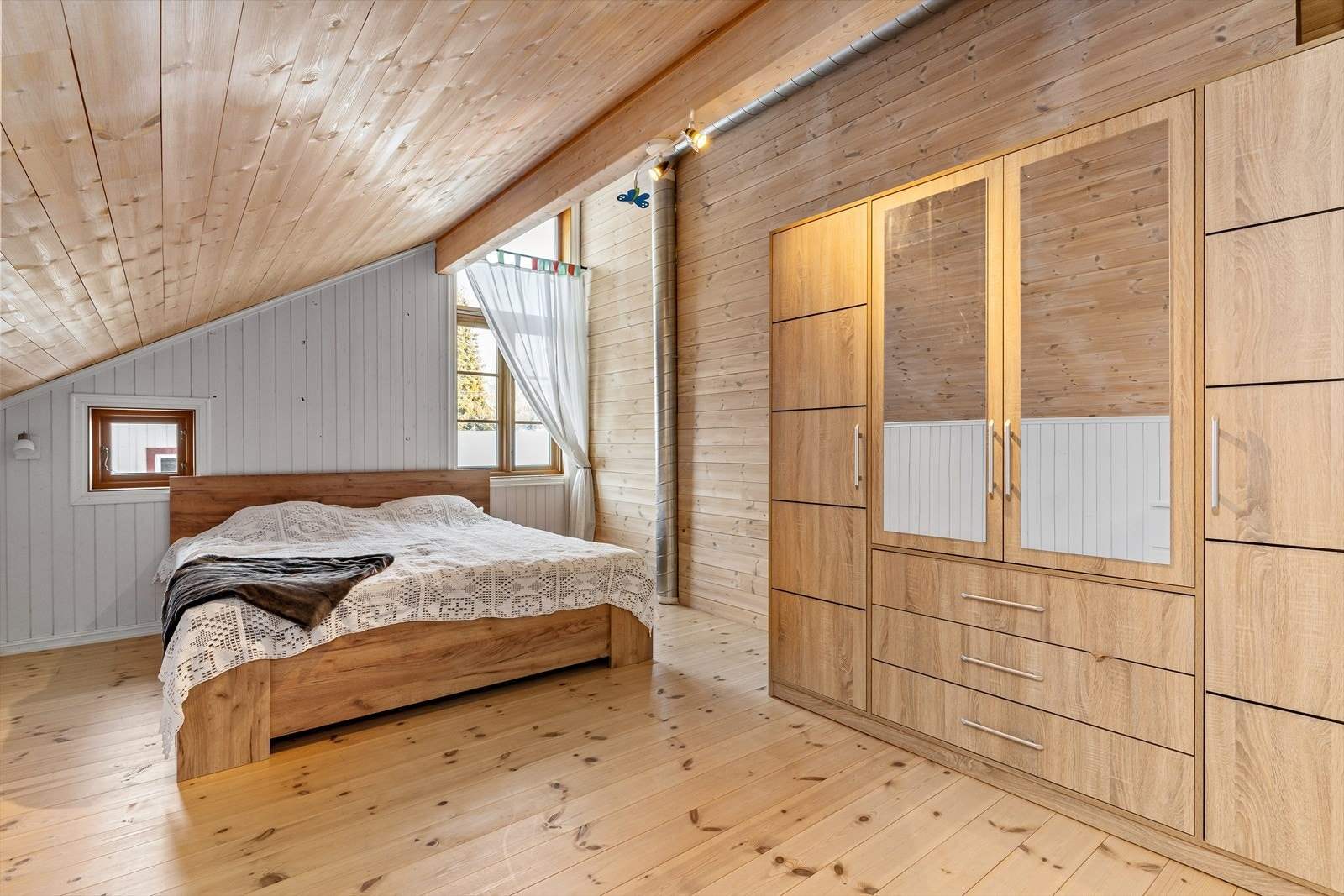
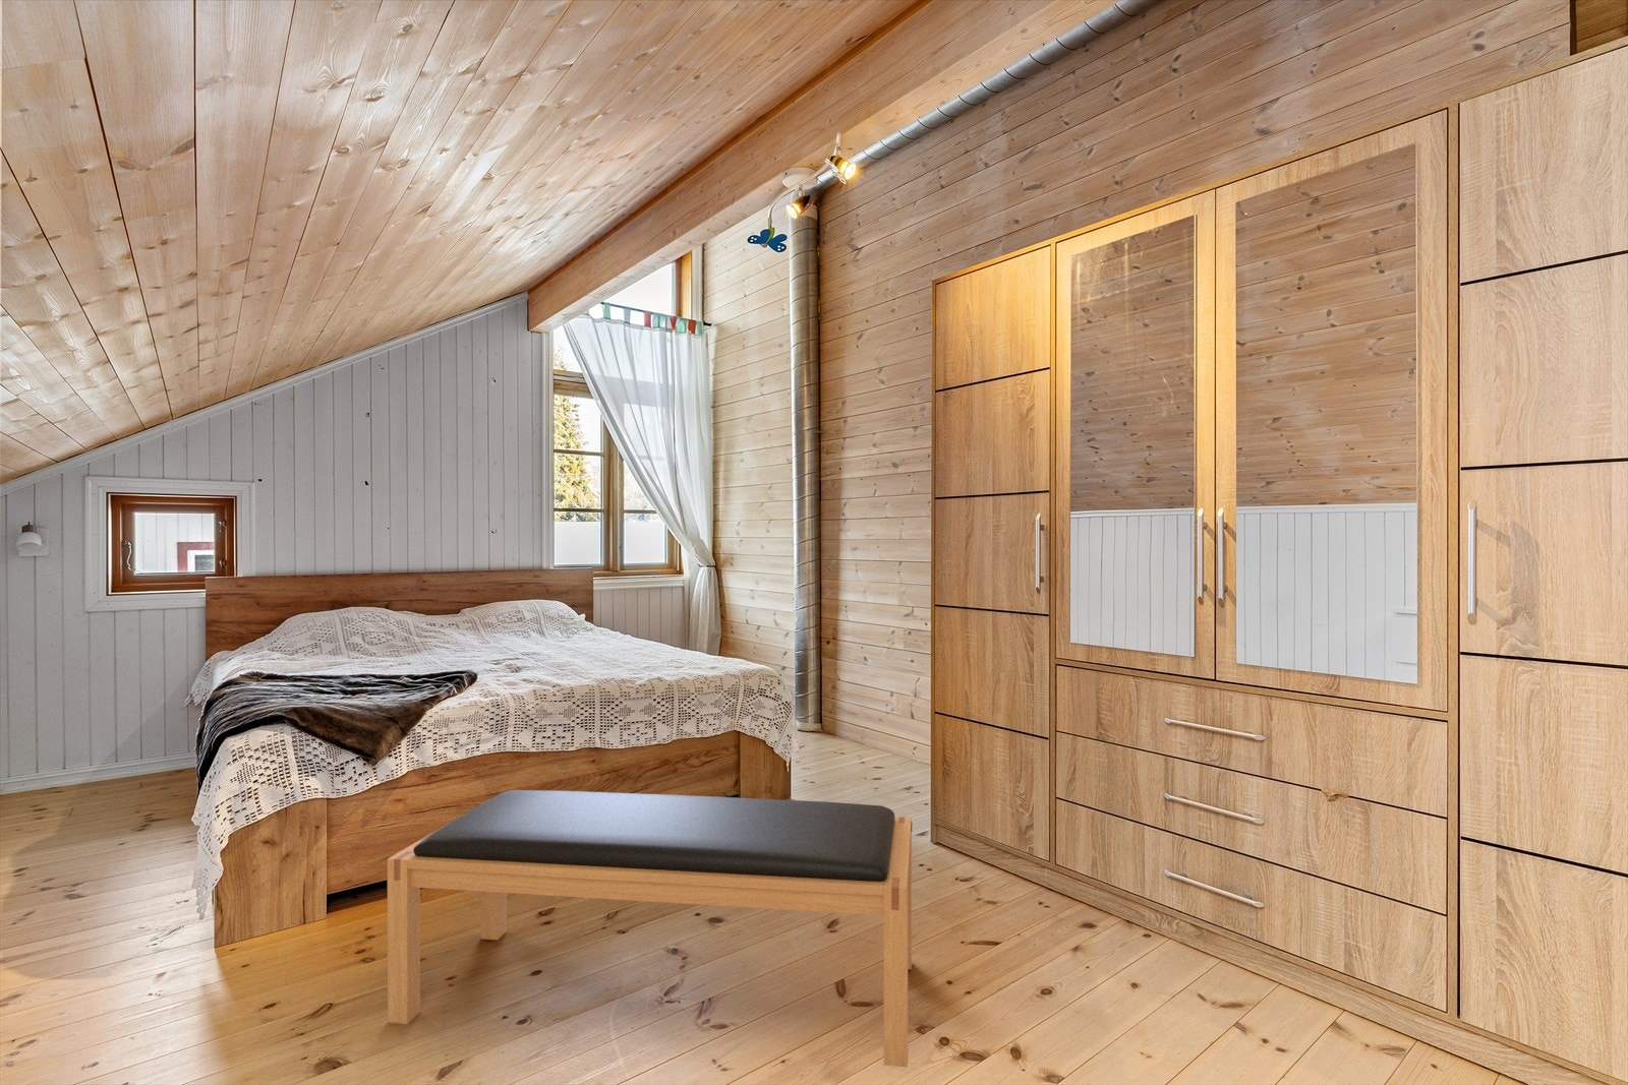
+ bench [386,790,912,1068]
